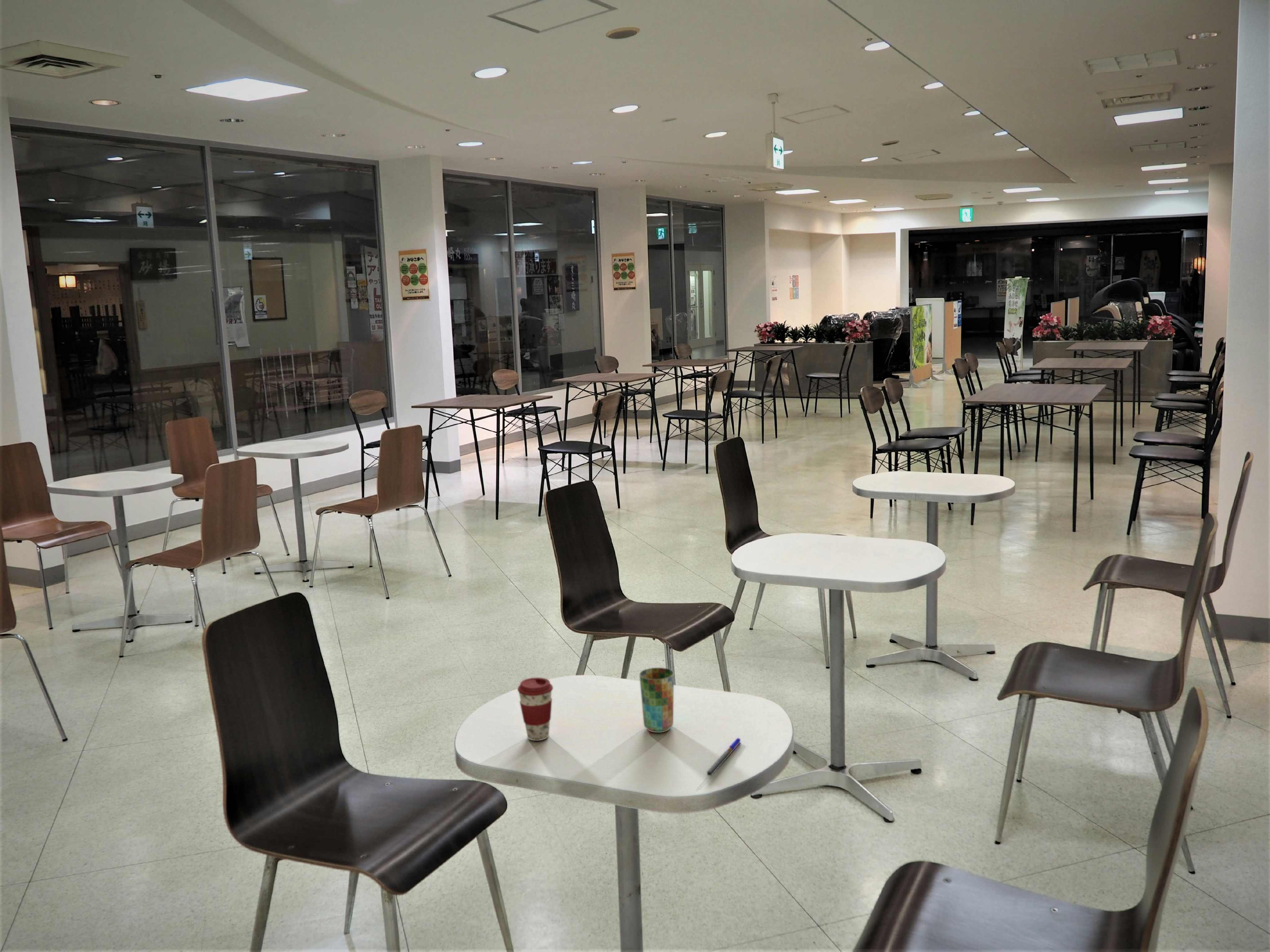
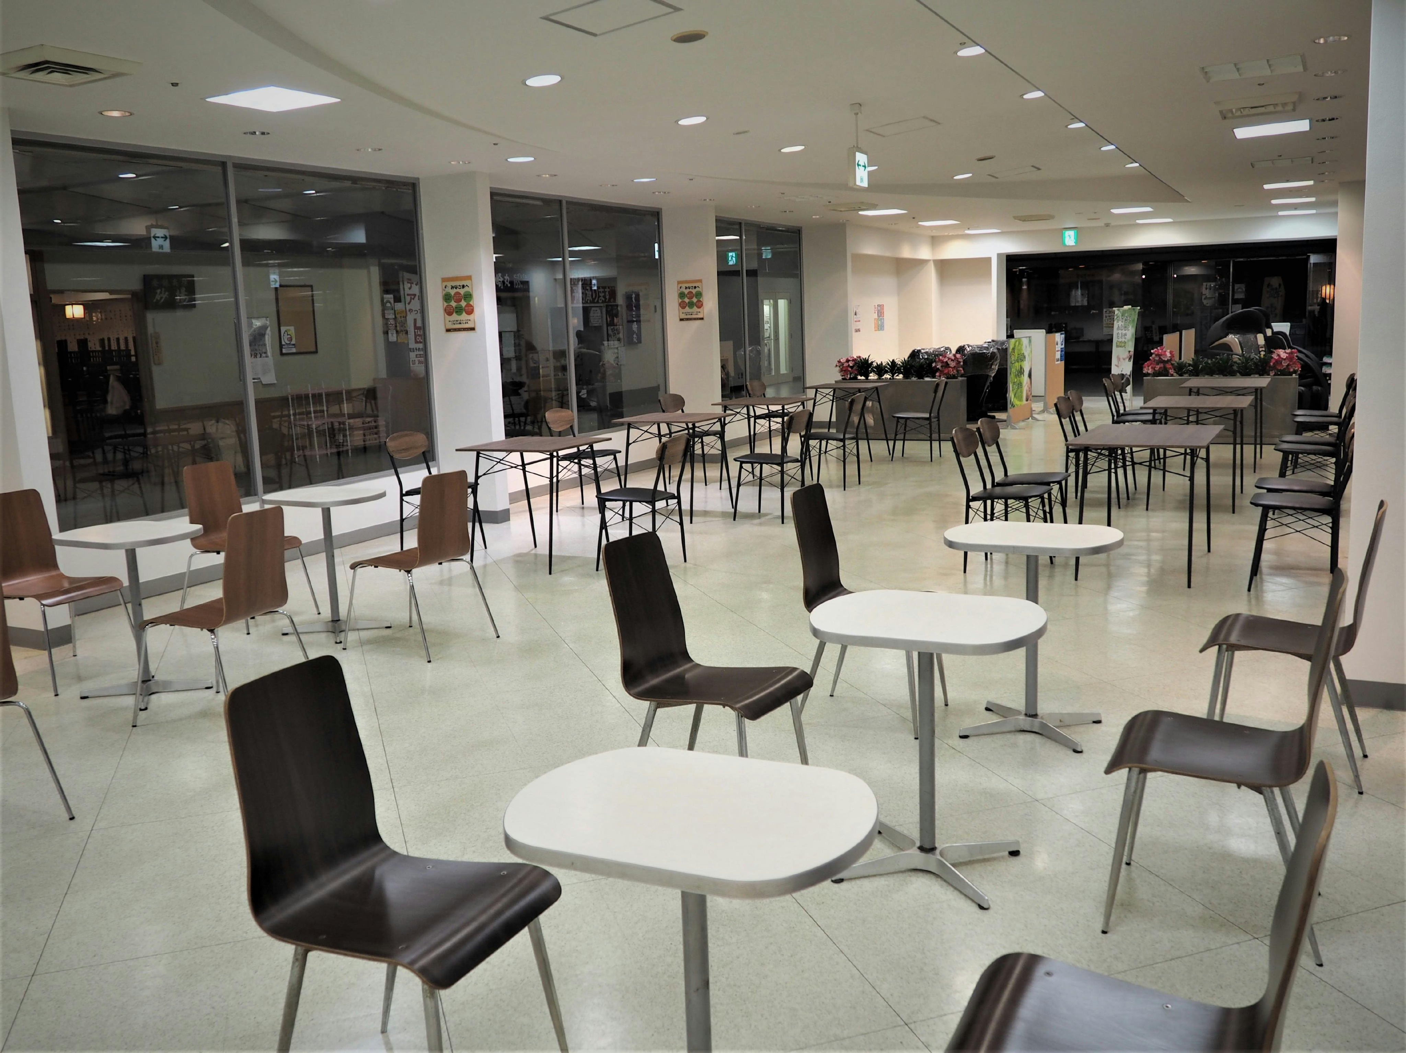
- coffee cup [517,677,553,741]
- pen [707,738,741,777]
- cup [639,668,674,733]
